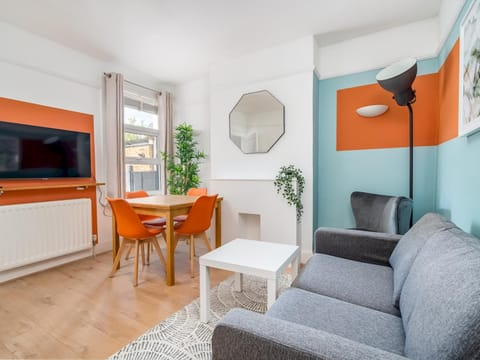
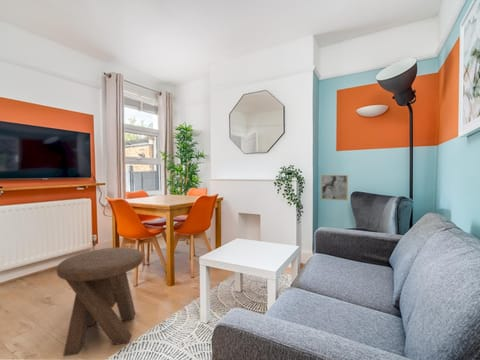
+ music stool [56,246,144,357]
+ wall art [320,174,349,201]
